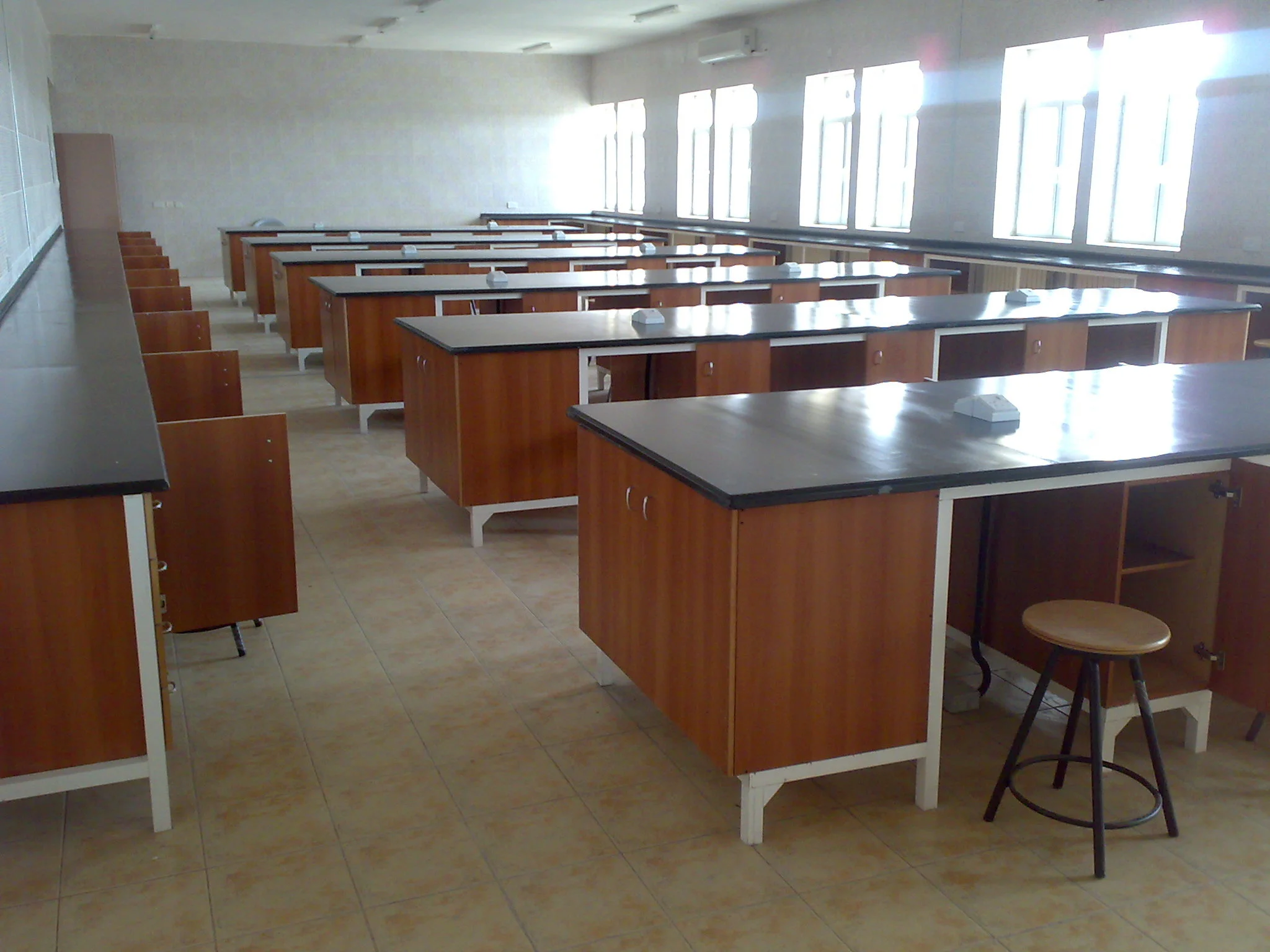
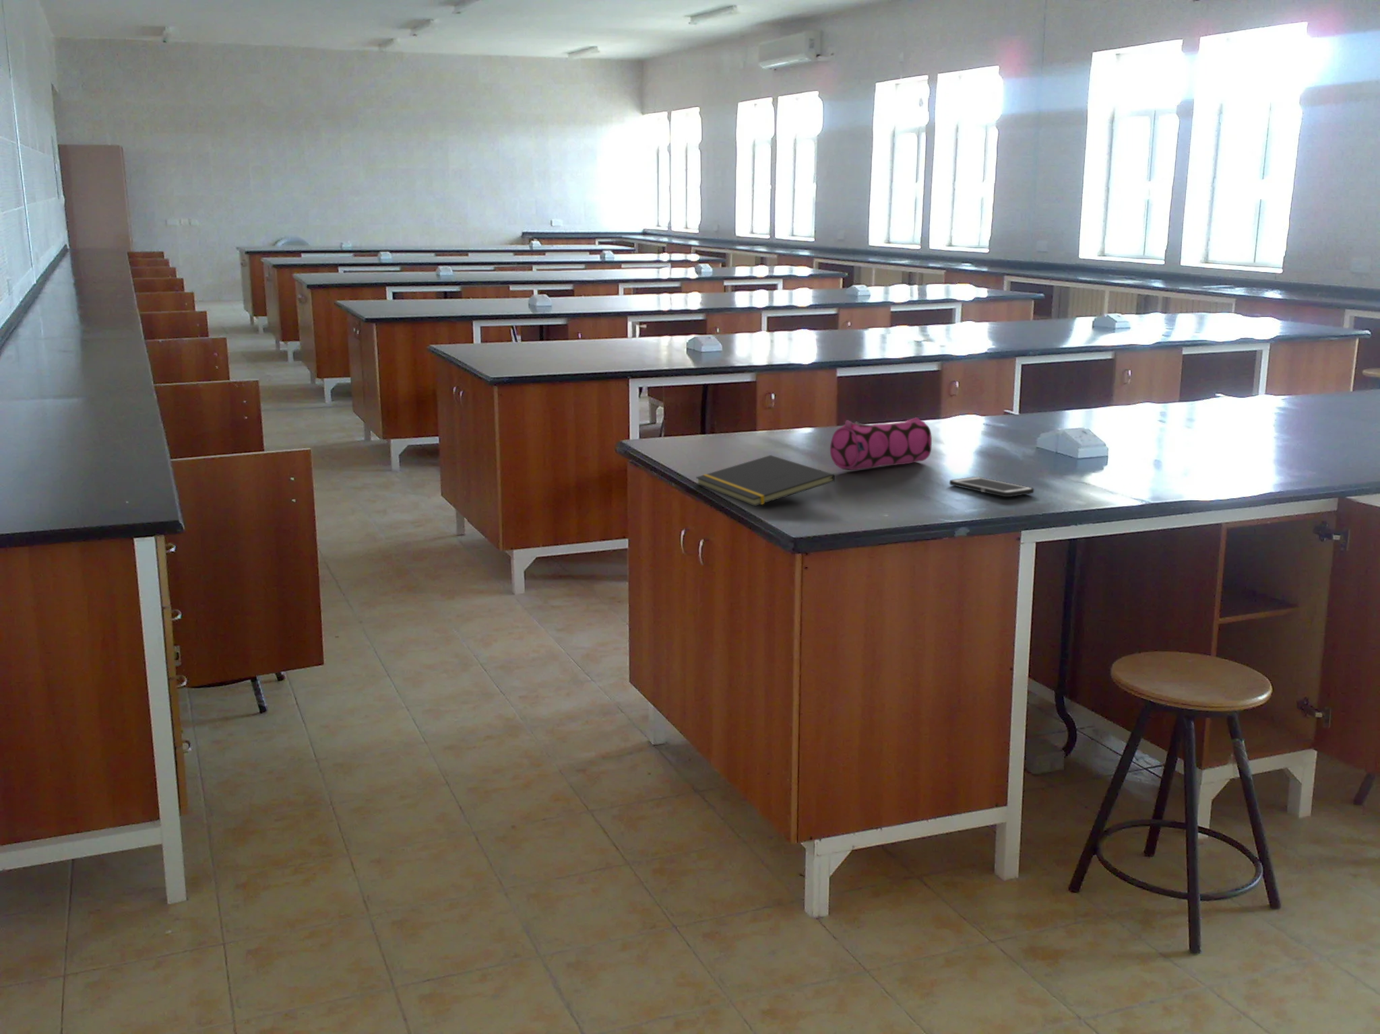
+ notepad [695,454,836,507]
+ pencil case [829,417,932,470]
+ cell phone [949,476,1034,497]
